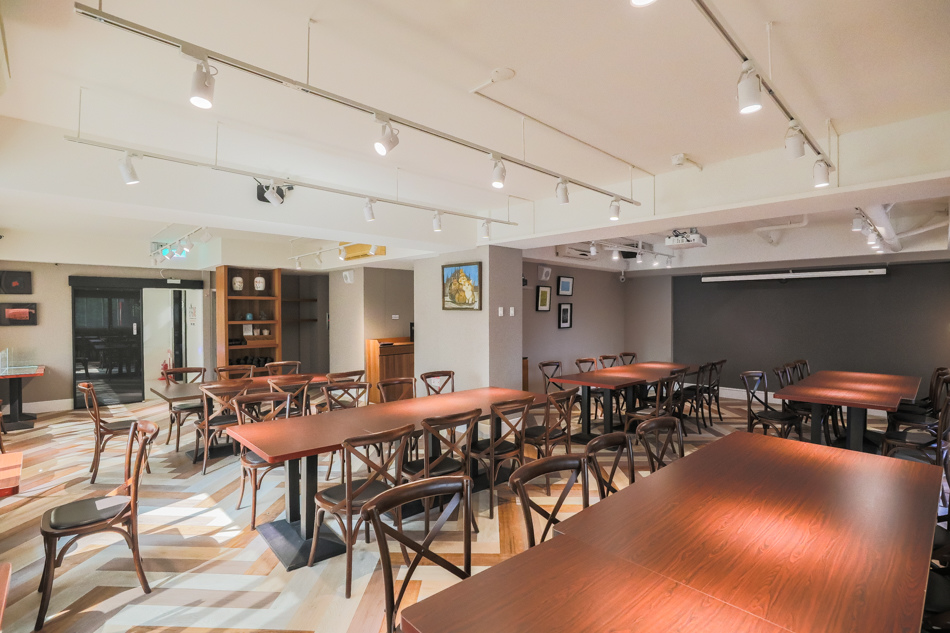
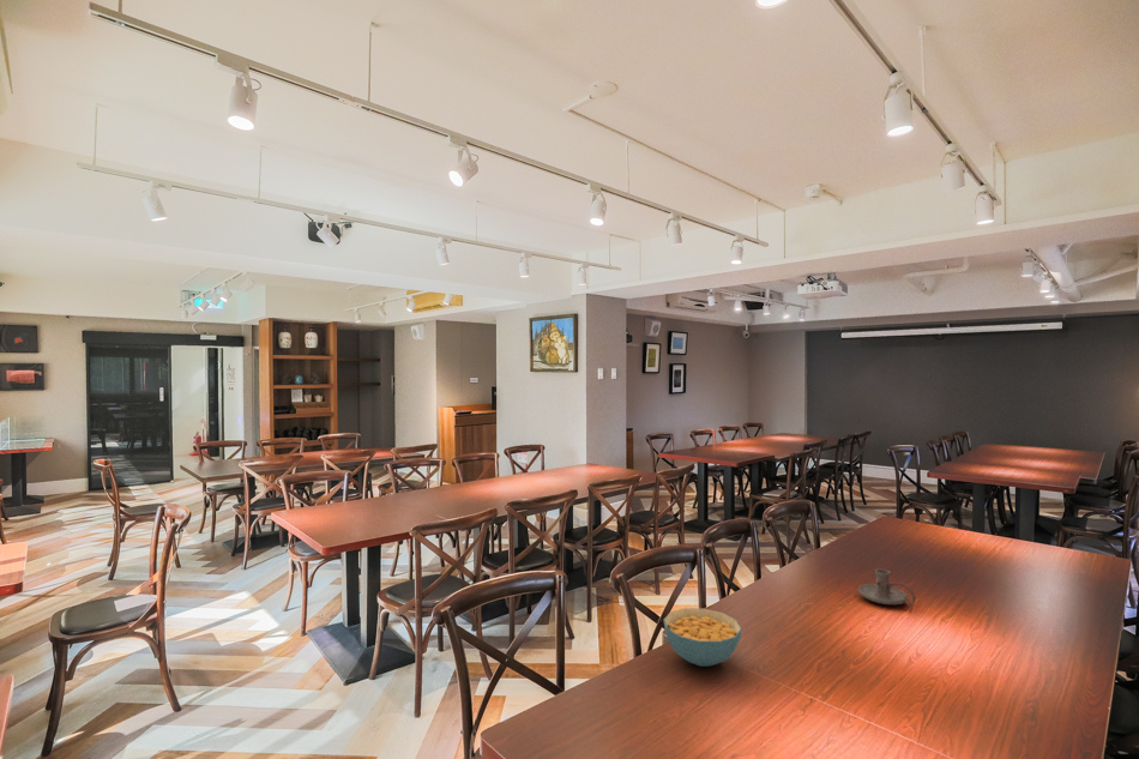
+ candle holder [857,568,917,607]
+ cereal bowl [662,607,743,668]
